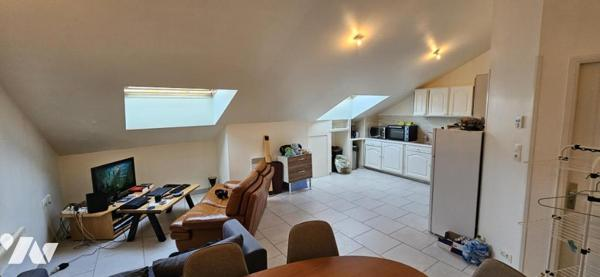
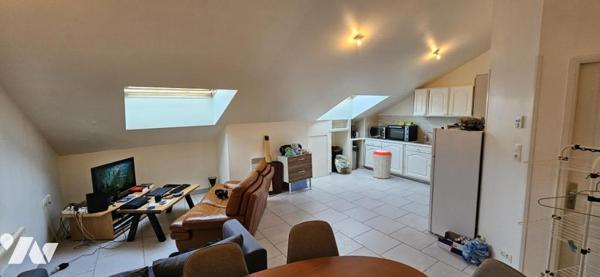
+ trash can [372,148,393,179]
